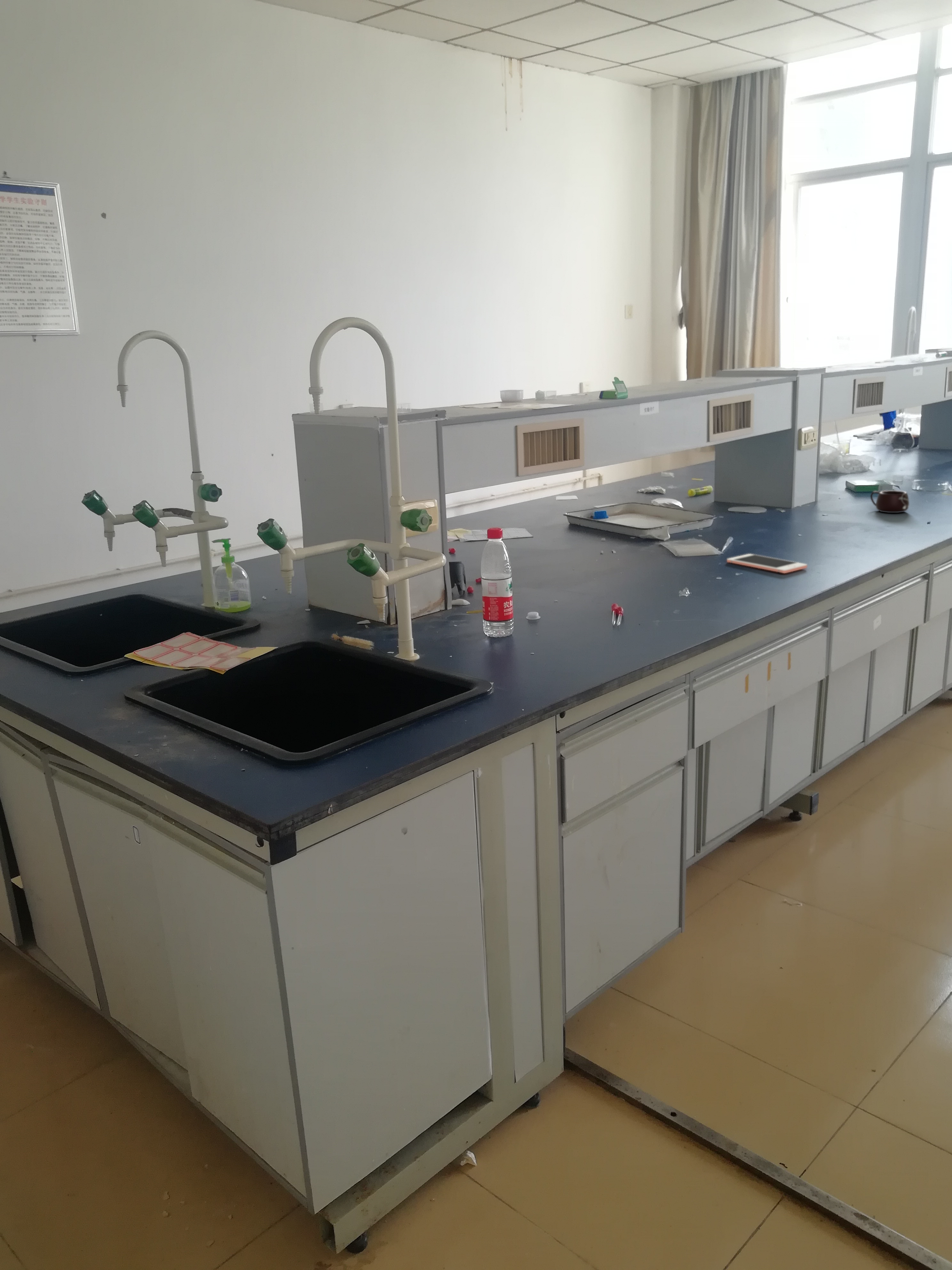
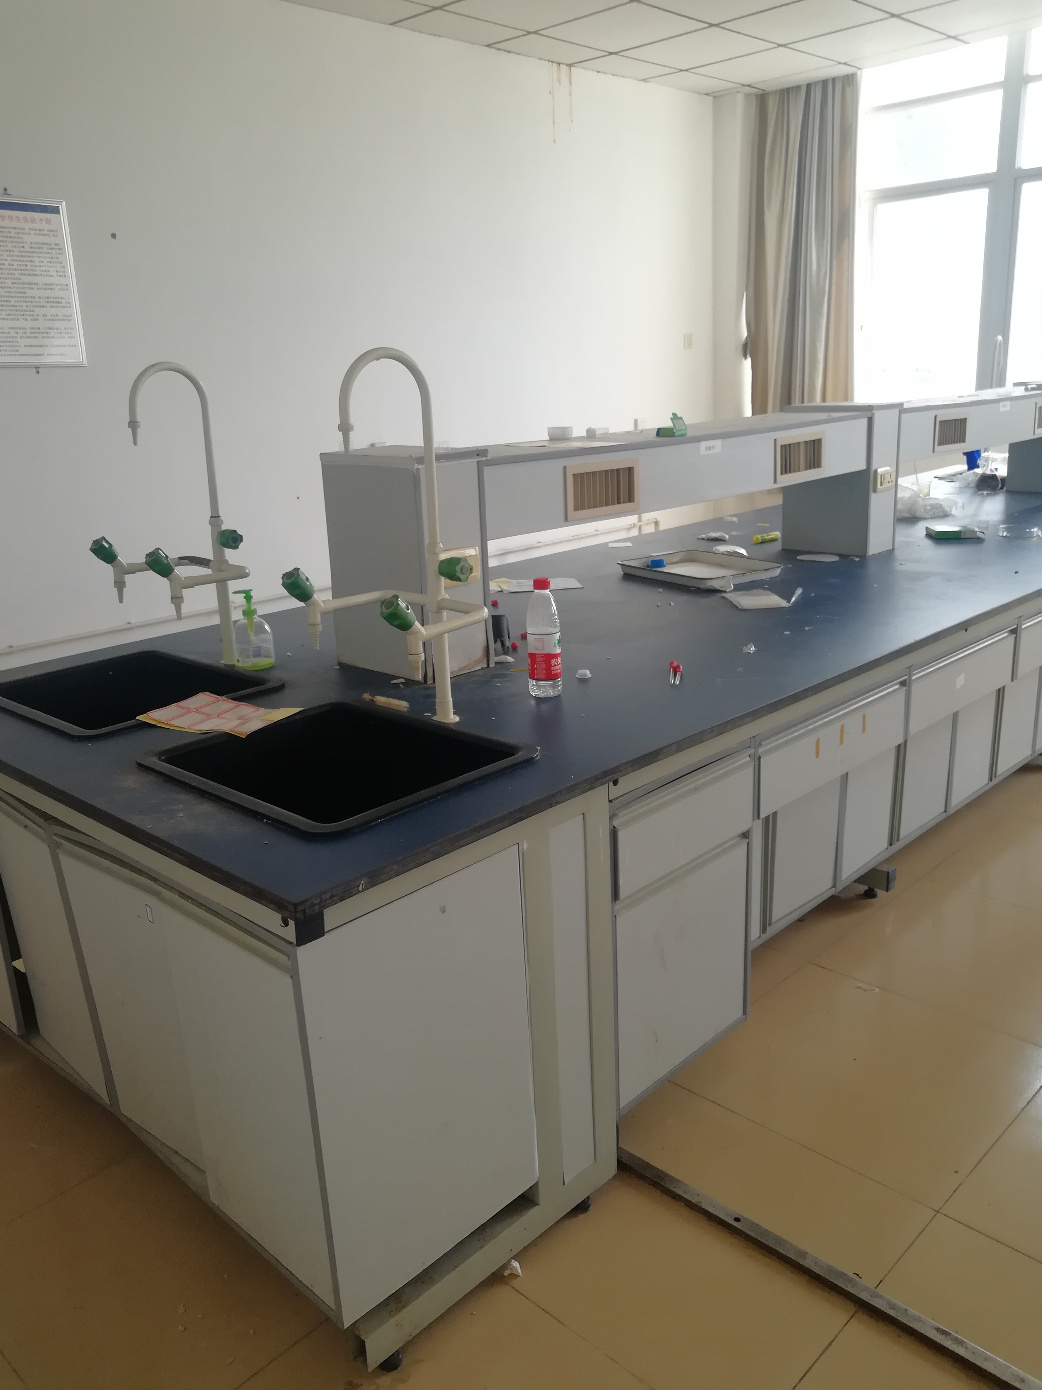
- cell phone [726,553,807,574]
- mug [870,490,909,513]
